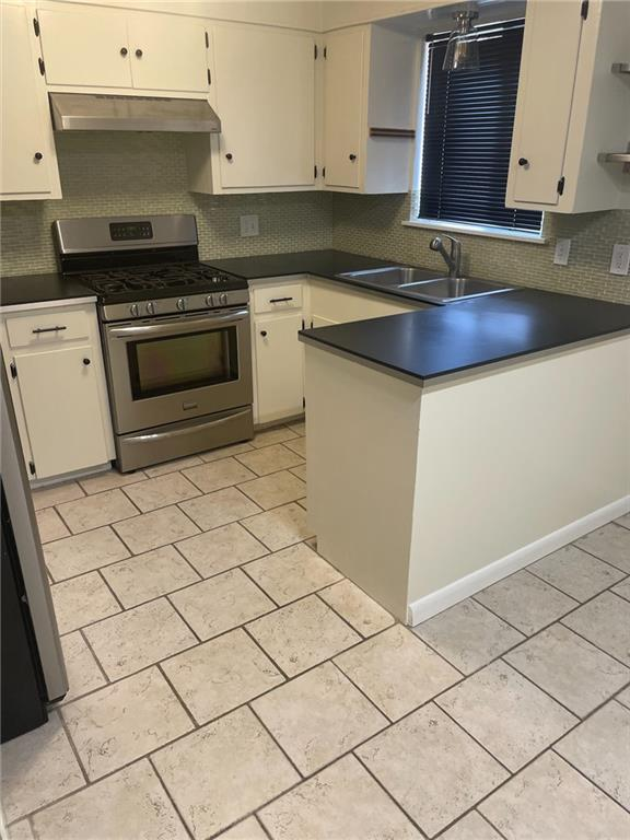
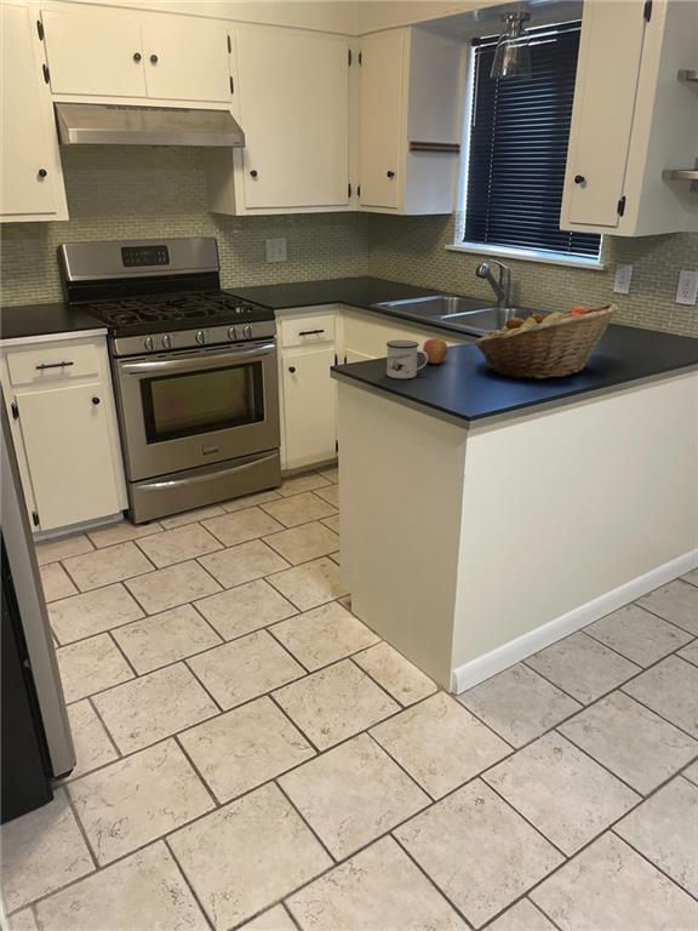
+ apple [422,337,448,365]
+ mug [385,339,429,379]
+ fruit basket [473,302,619,381]
